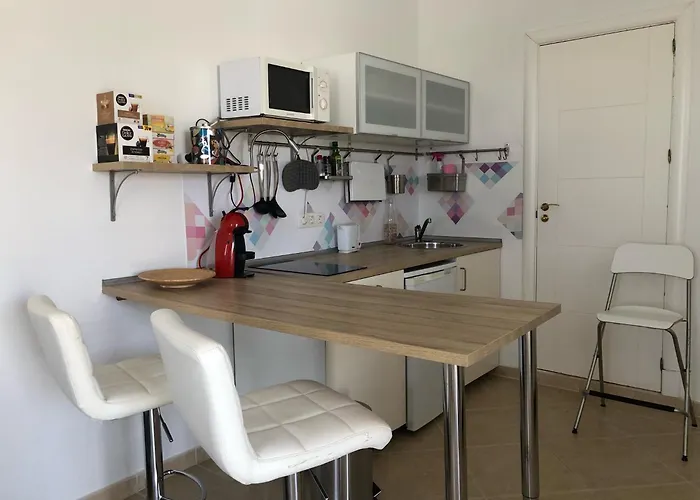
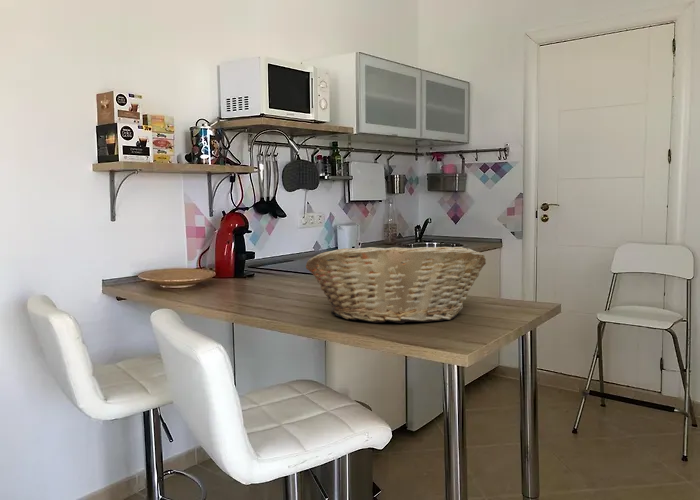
+ fruit basket [305,246,487,324]
